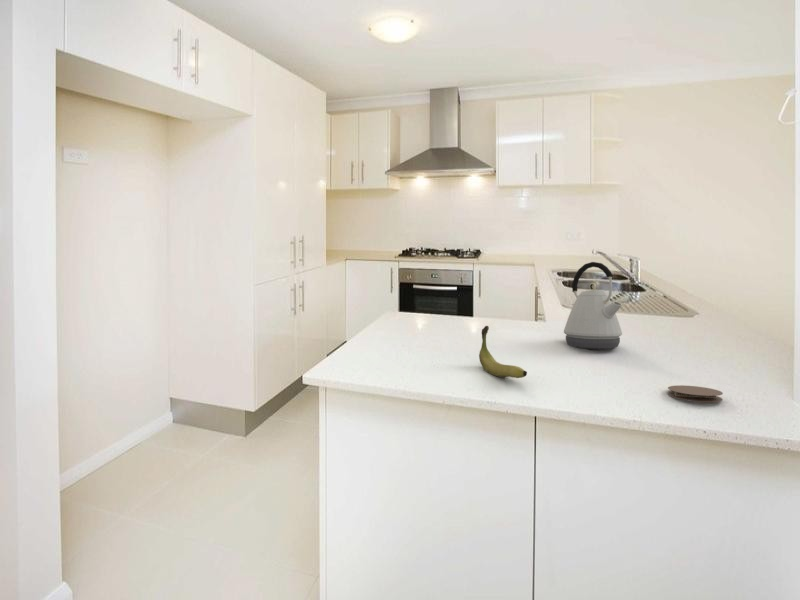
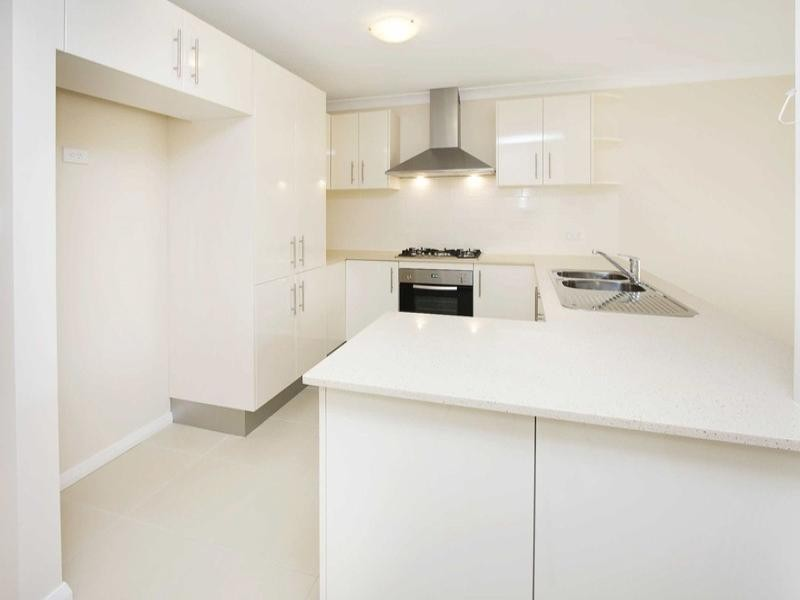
- coaster [667,384,724,403]
- kettle [563,261,623,351]
- banana [478,325,528,379]
